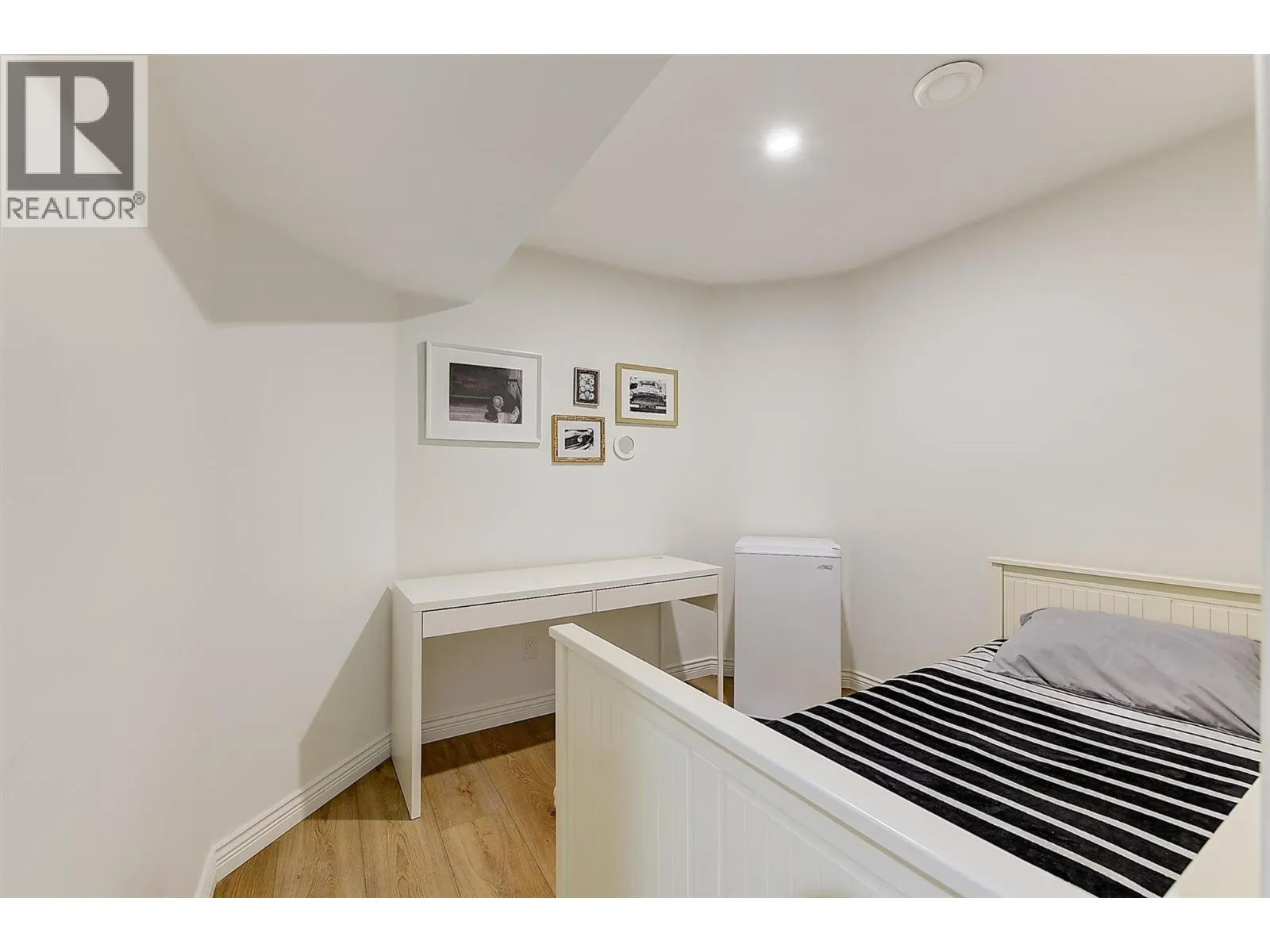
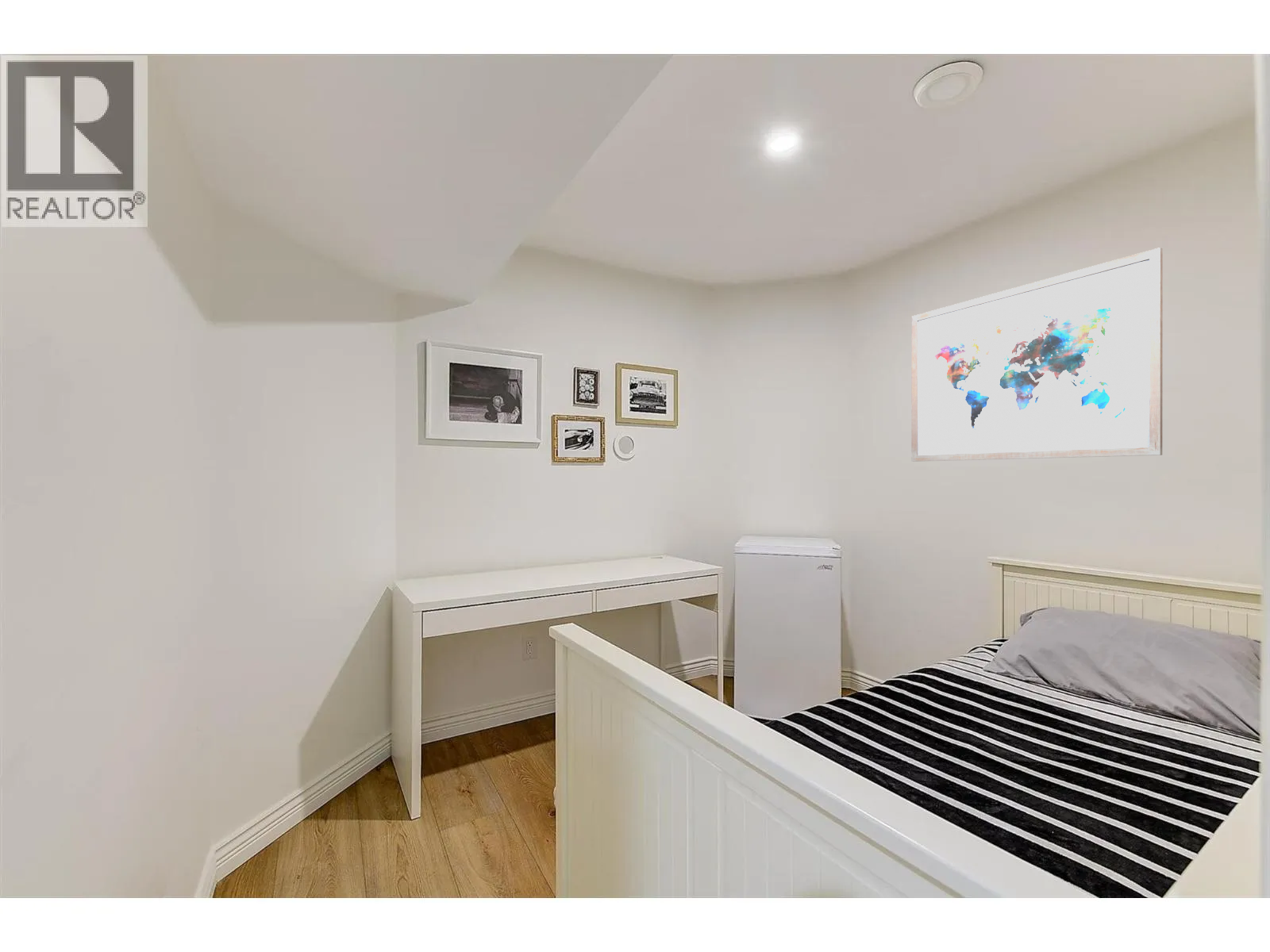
+ wall art [910,247,1164,463]
